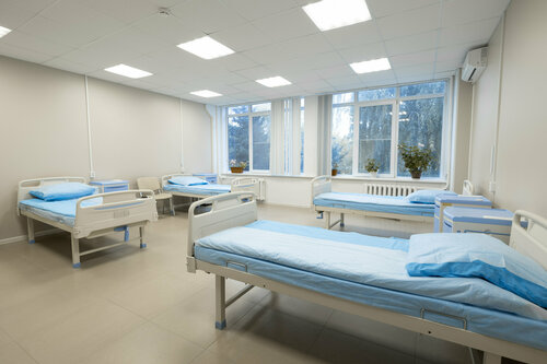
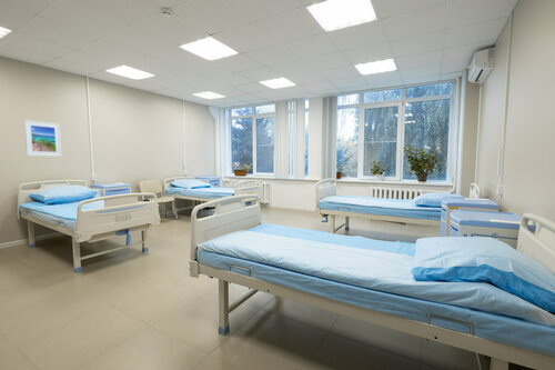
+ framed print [23,119,63,158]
